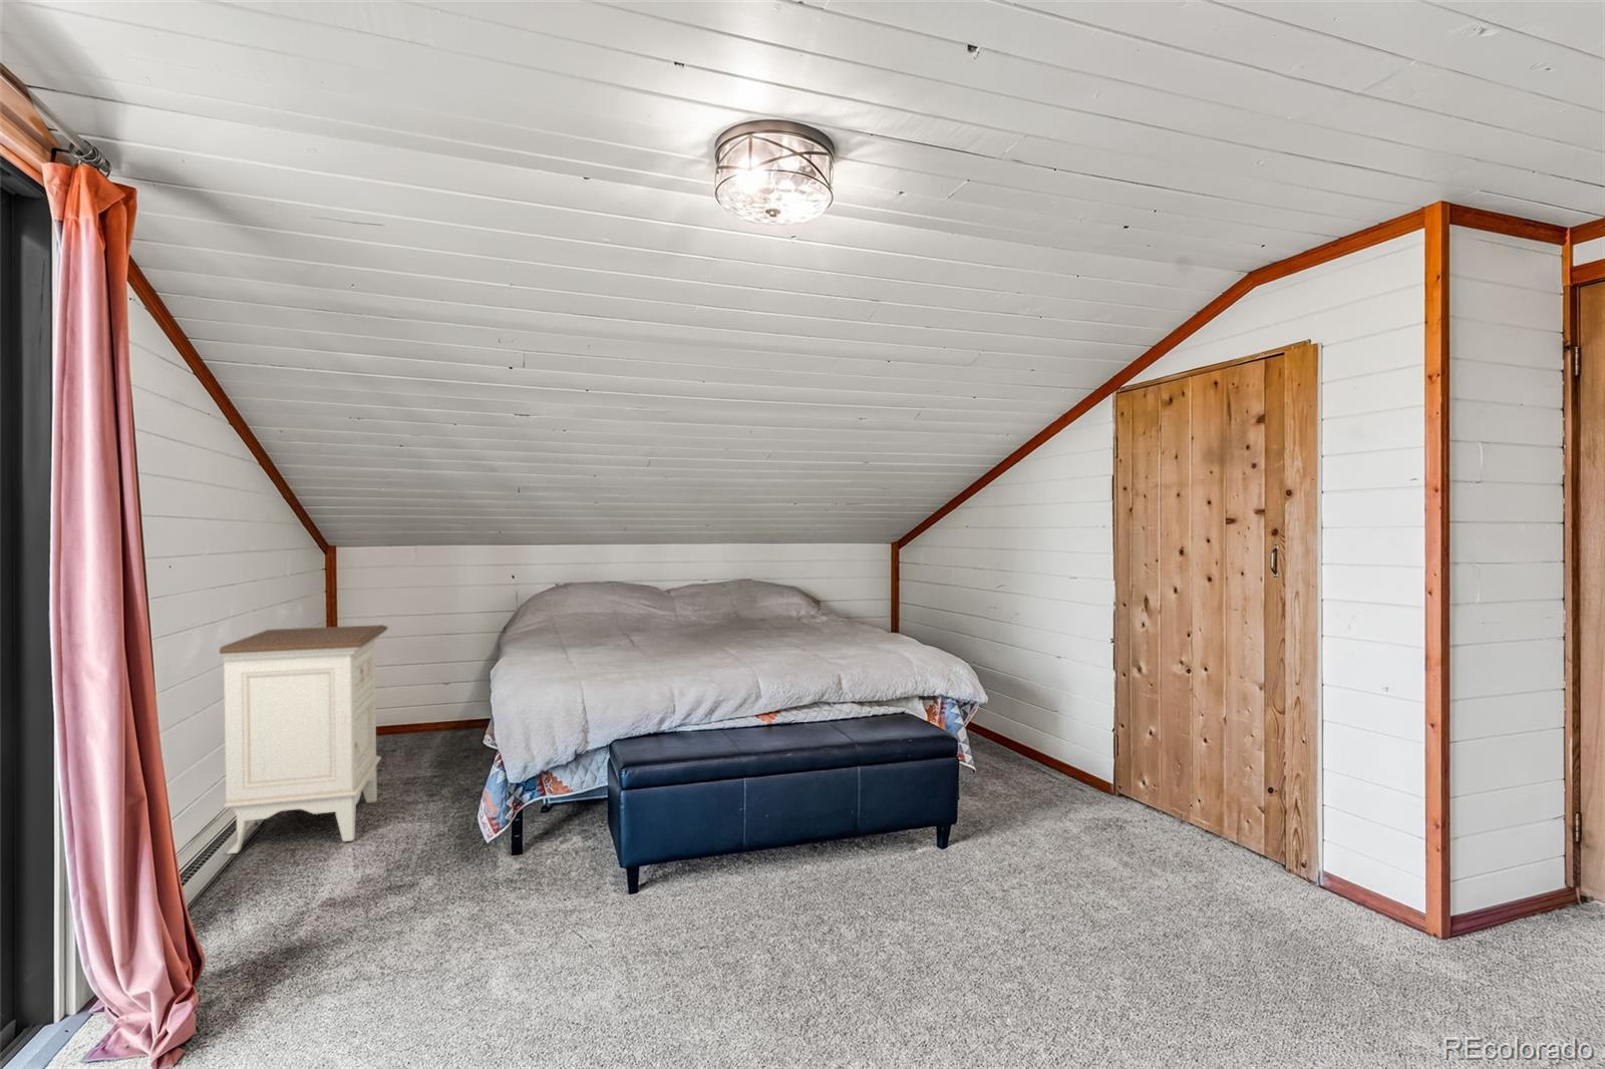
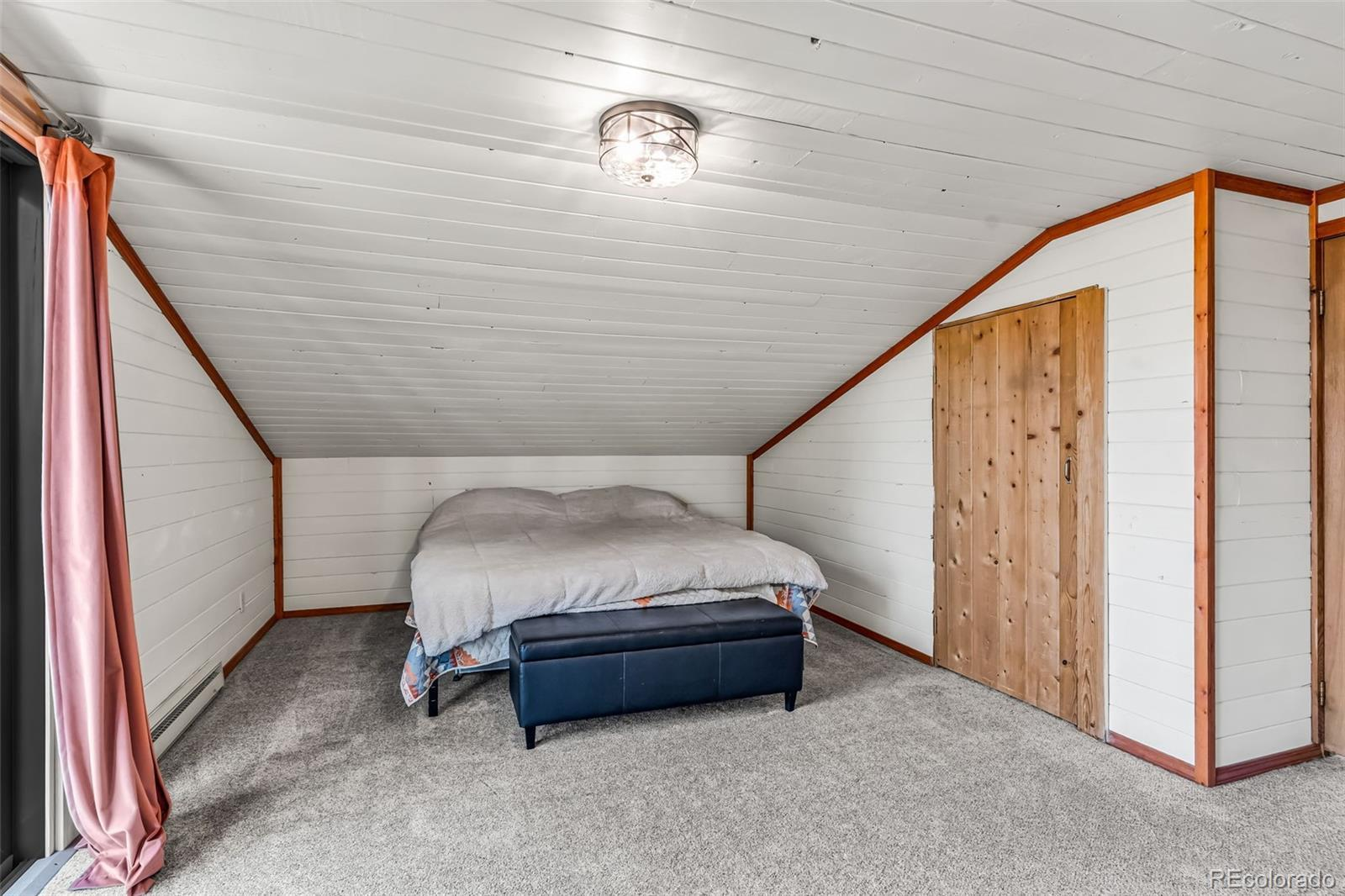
- nightstand [218,624,389,855]
